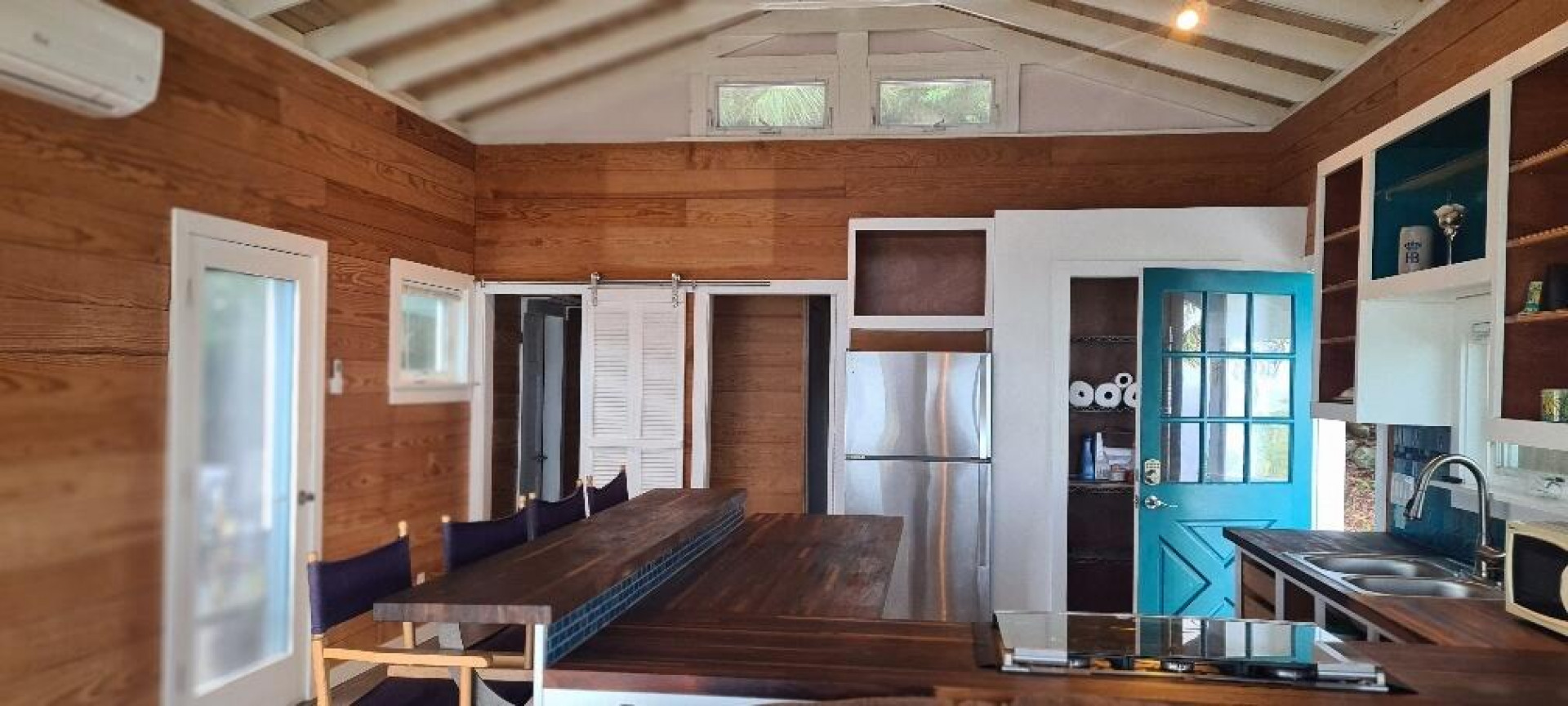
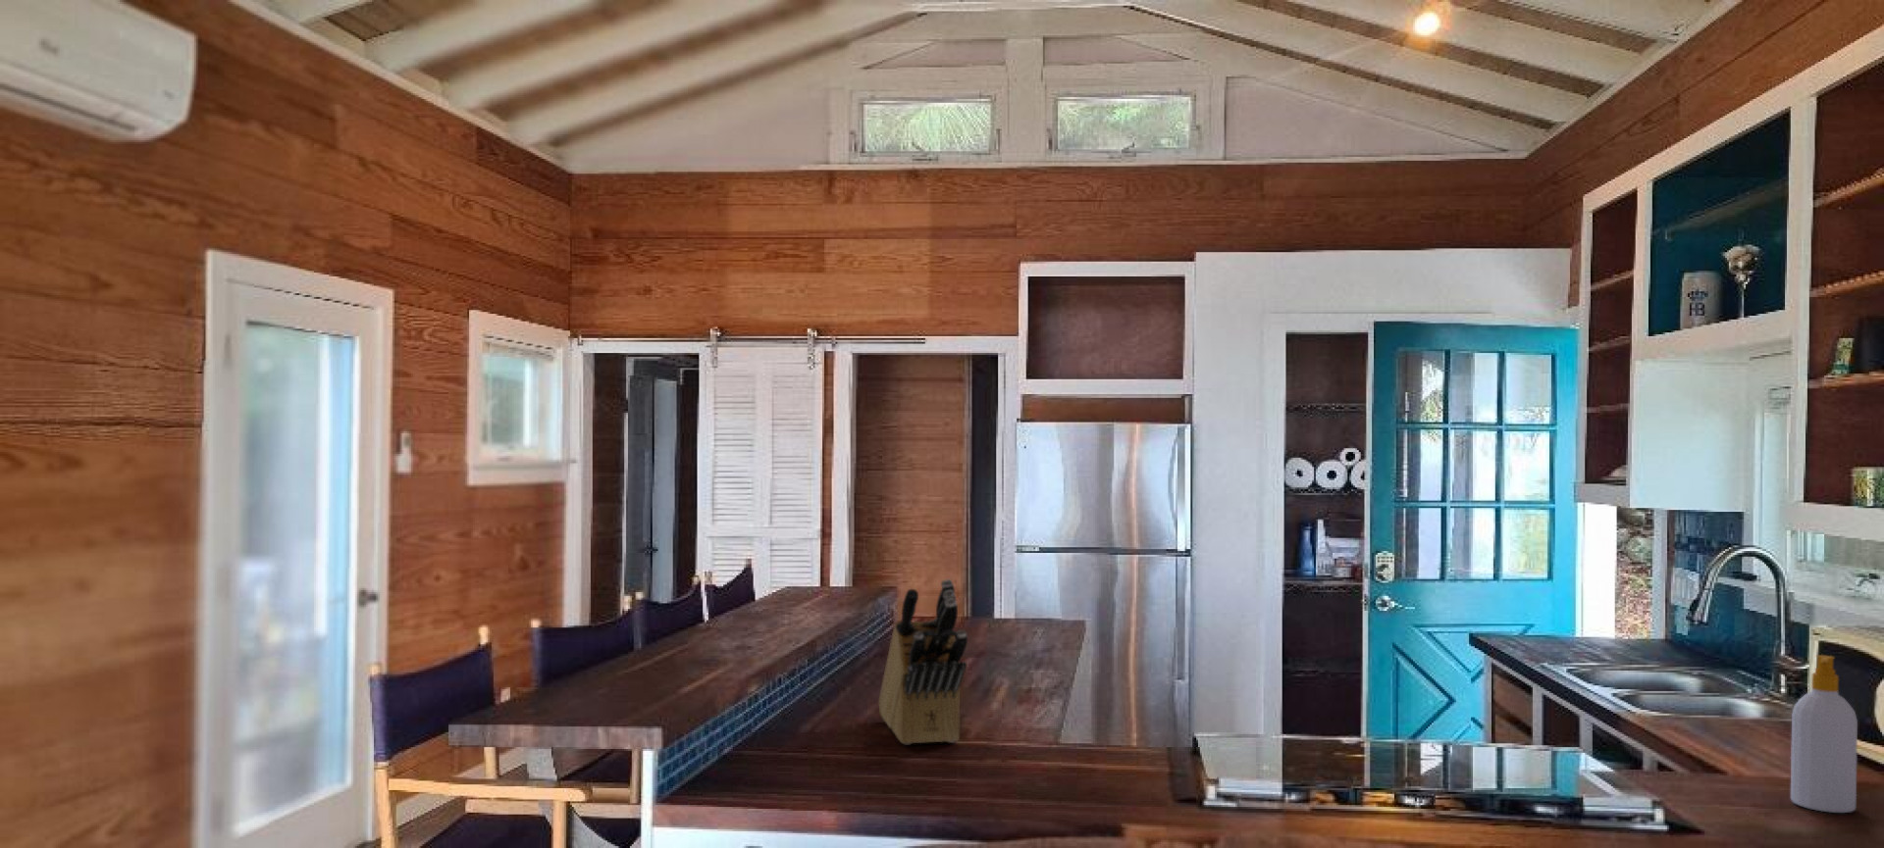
+ knife block [877,579,968,746]
+ soap bottle [1790,653,1859,813]
